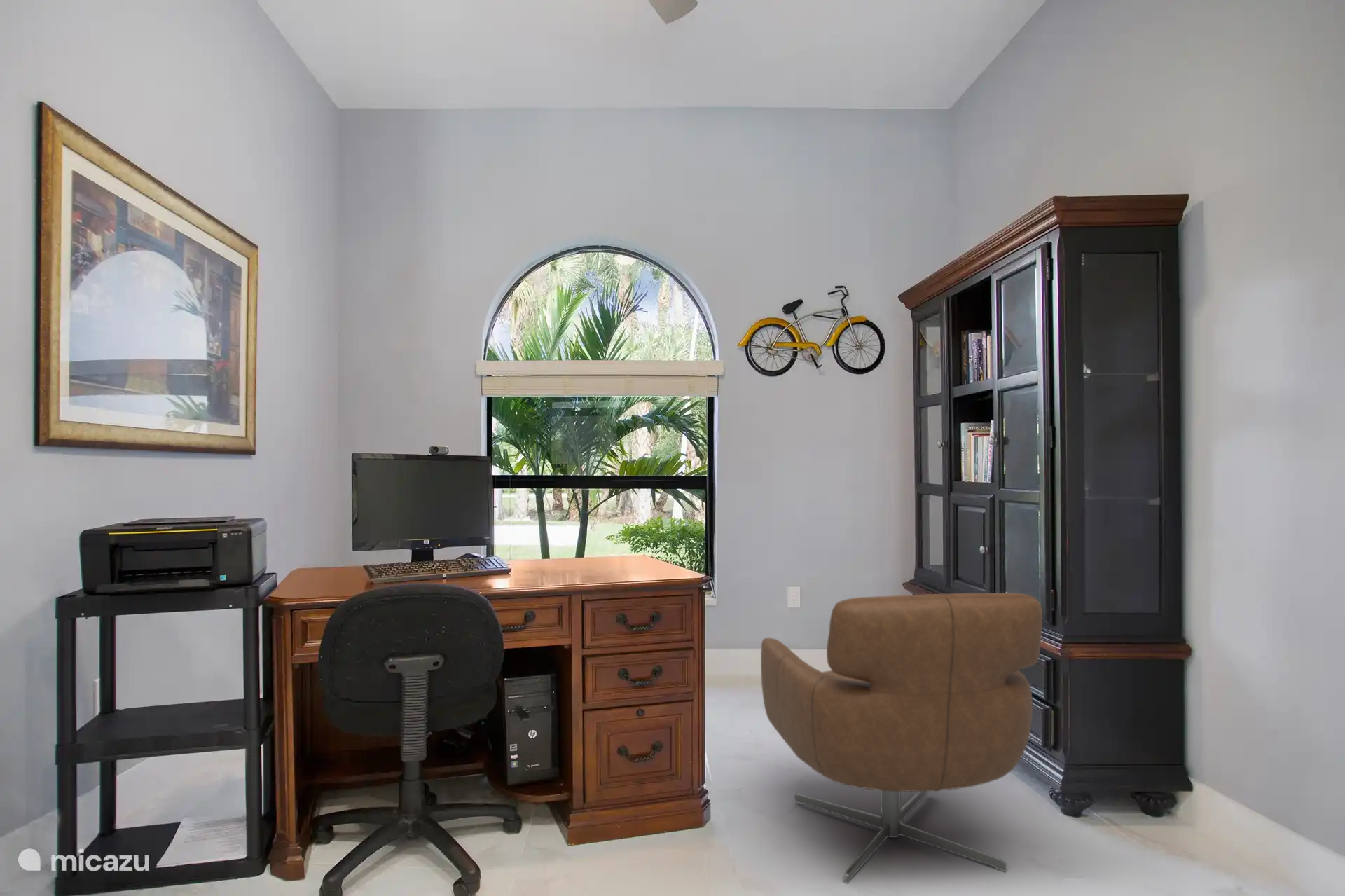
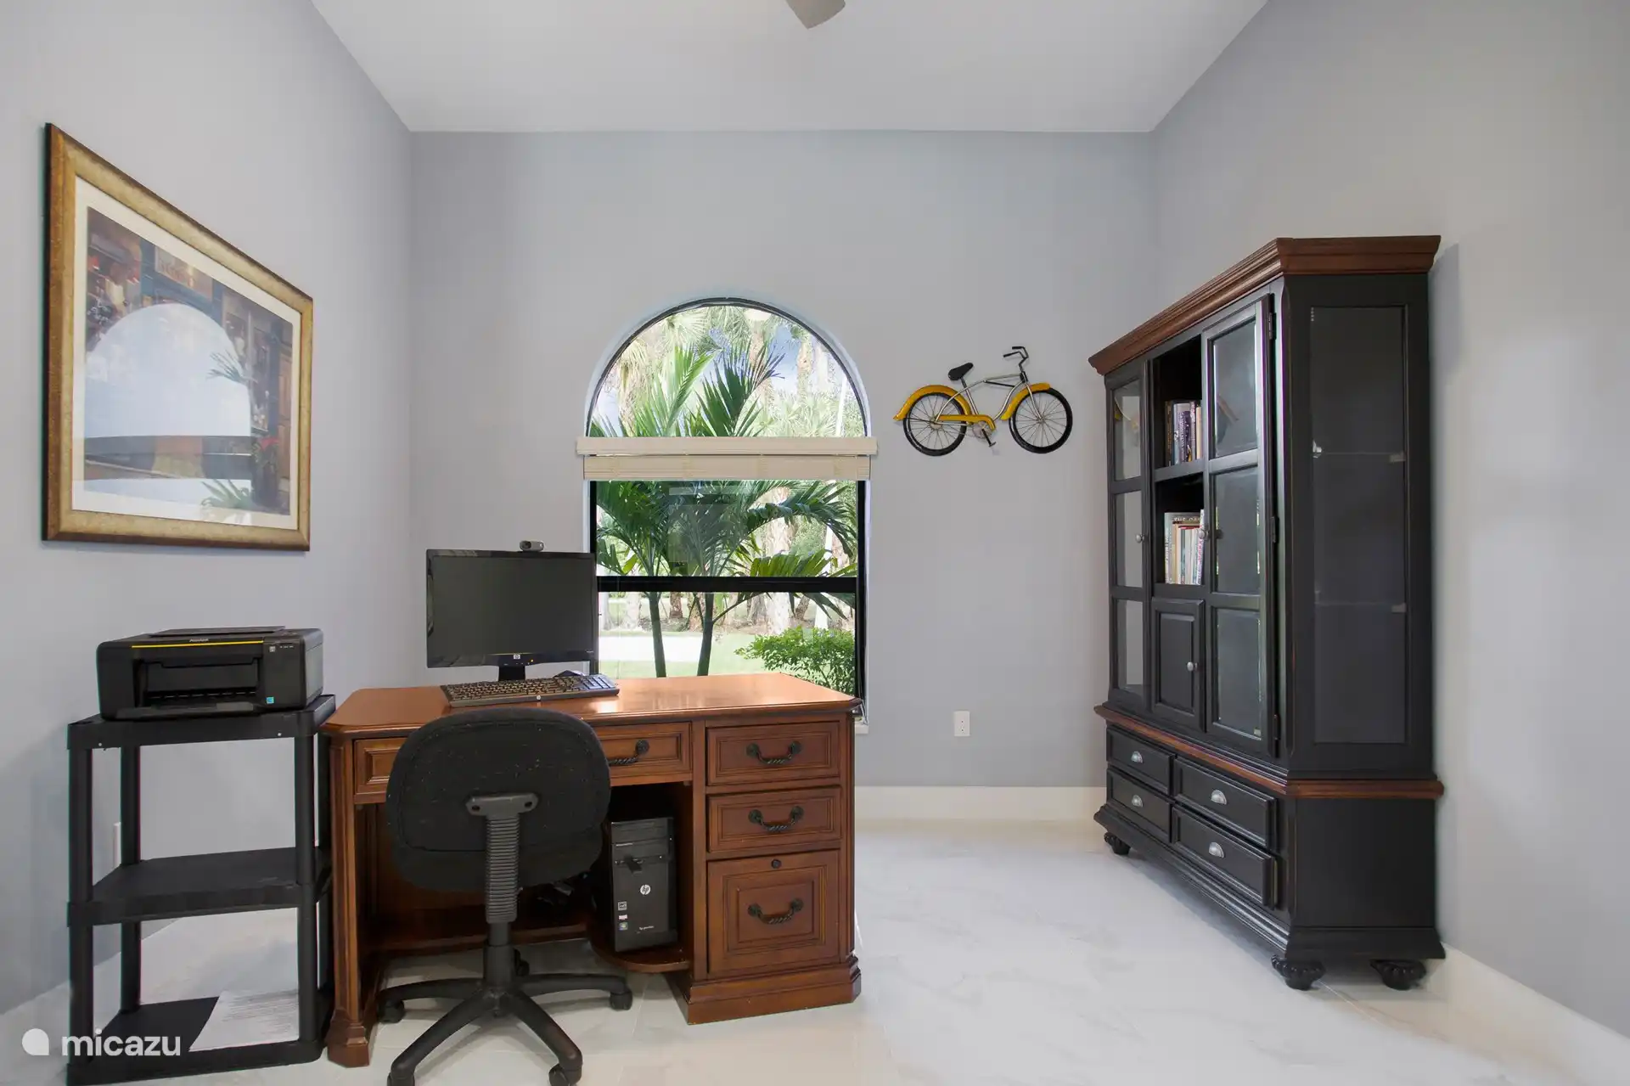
- chair [760,592,1043,884]
